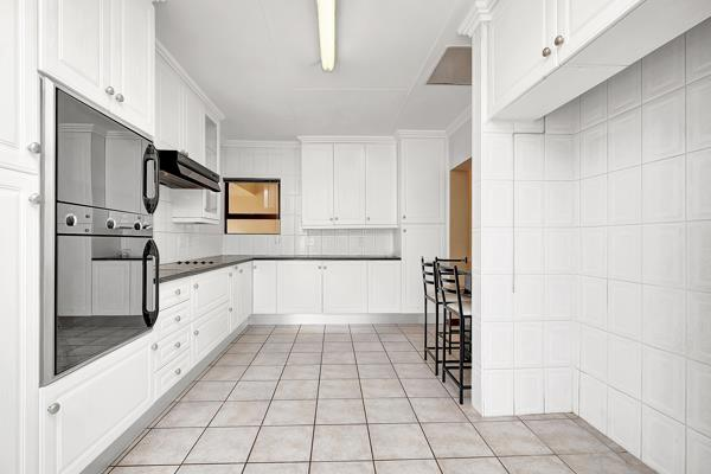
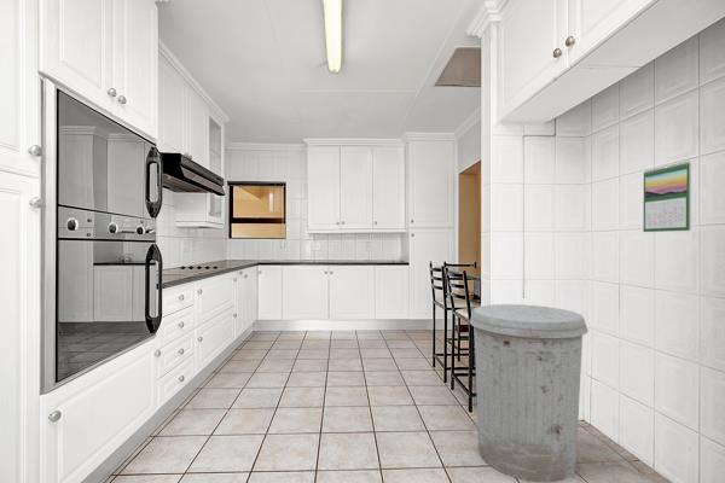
+ calendar [643,161,692,233]
+ trash can [469,303,590,483]
